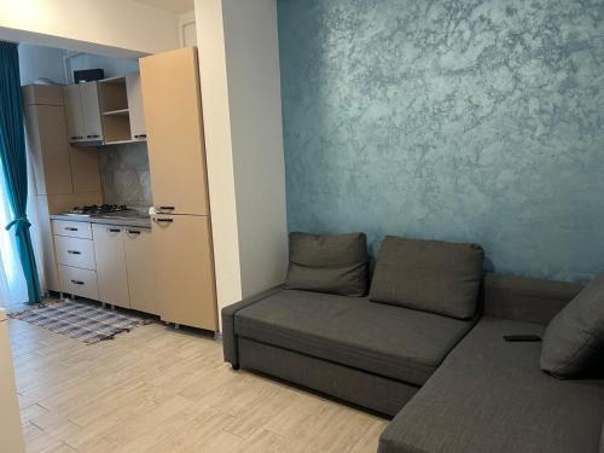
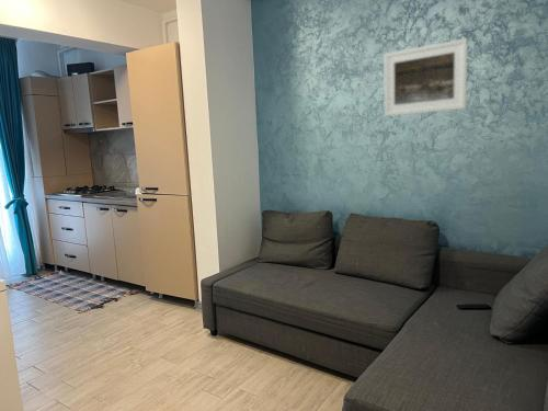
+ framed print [383,37,469,117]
